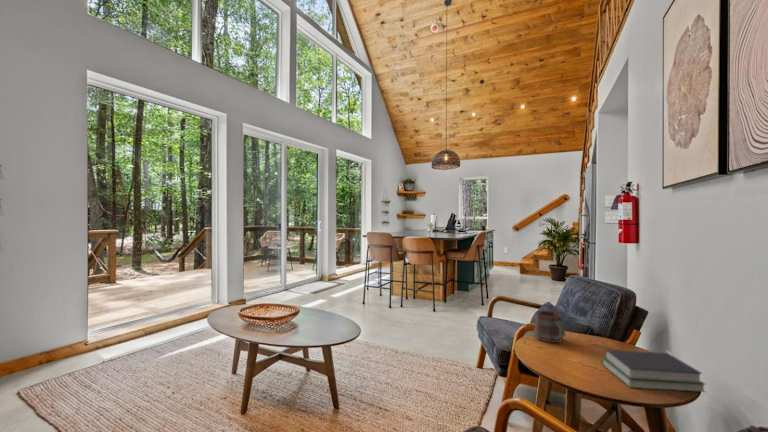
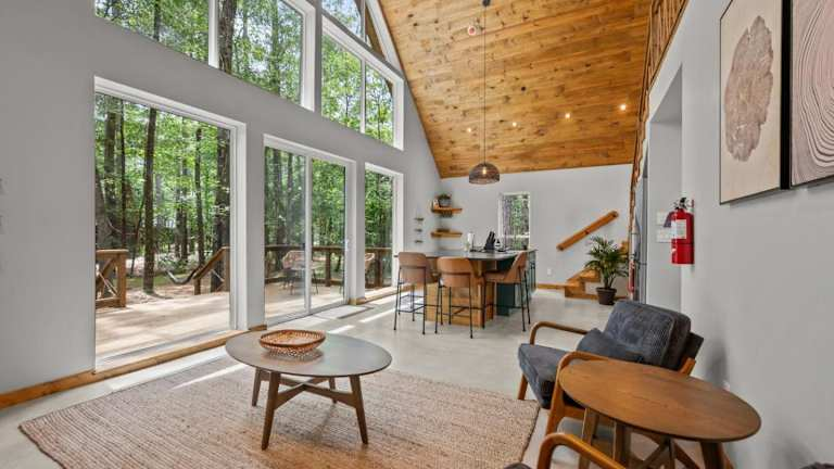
- book [601,349,707,393]
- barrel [533,309,566,344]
